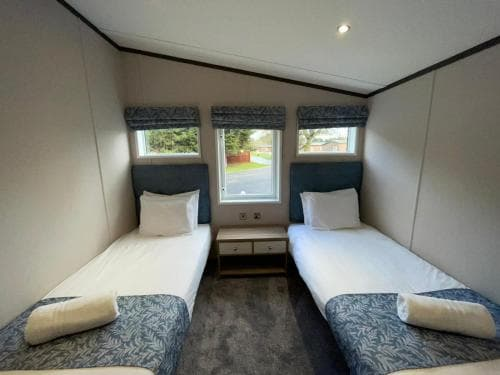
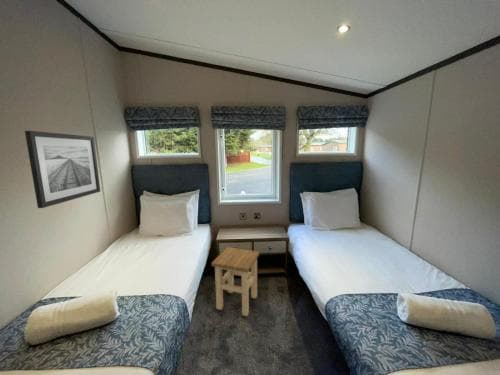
+ wall art [24,130,101,209]
+ stool [210,246,260,317]
